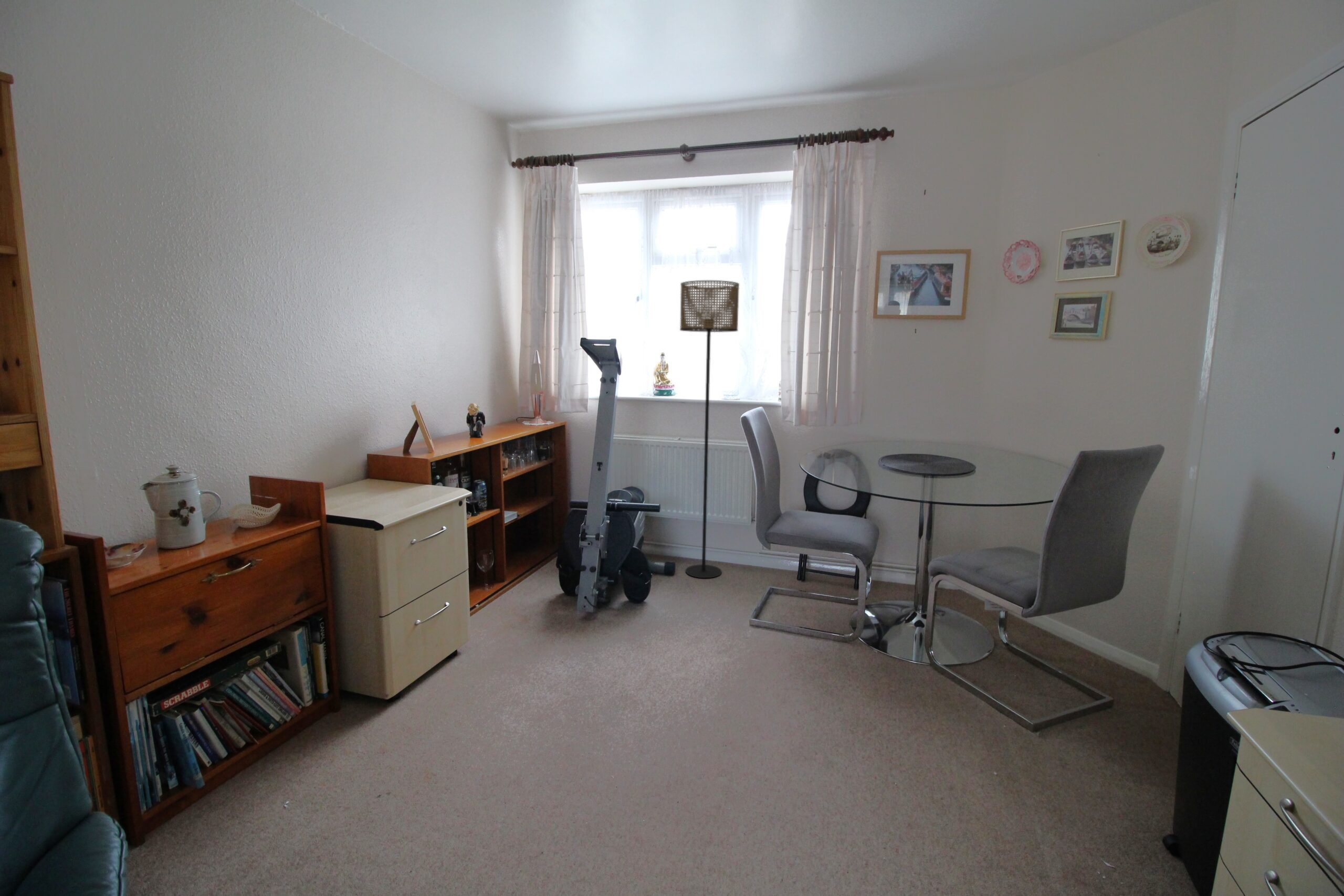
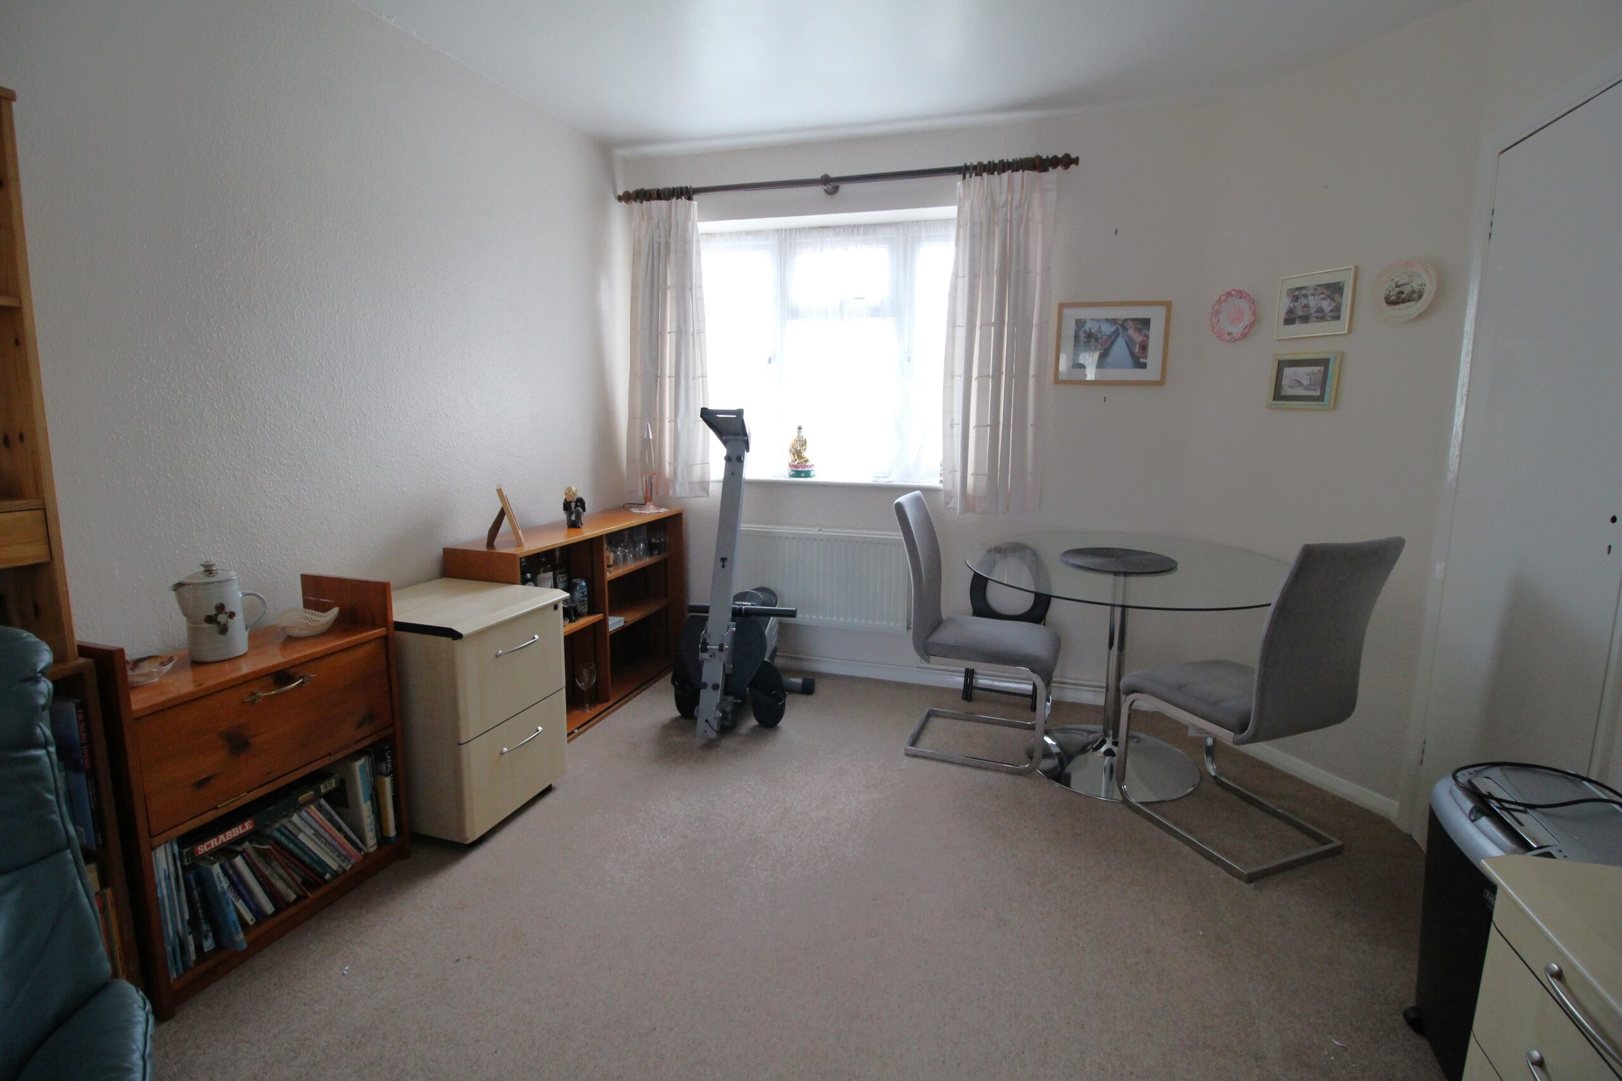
- floor lamp [679,280,740,578]
